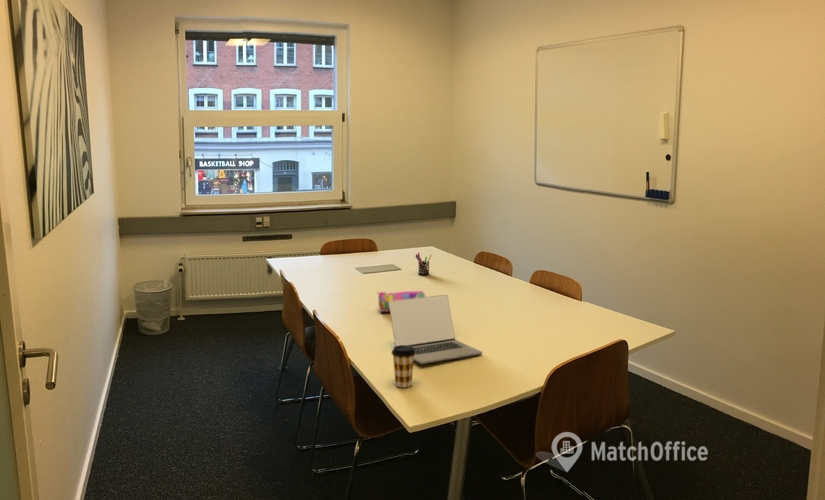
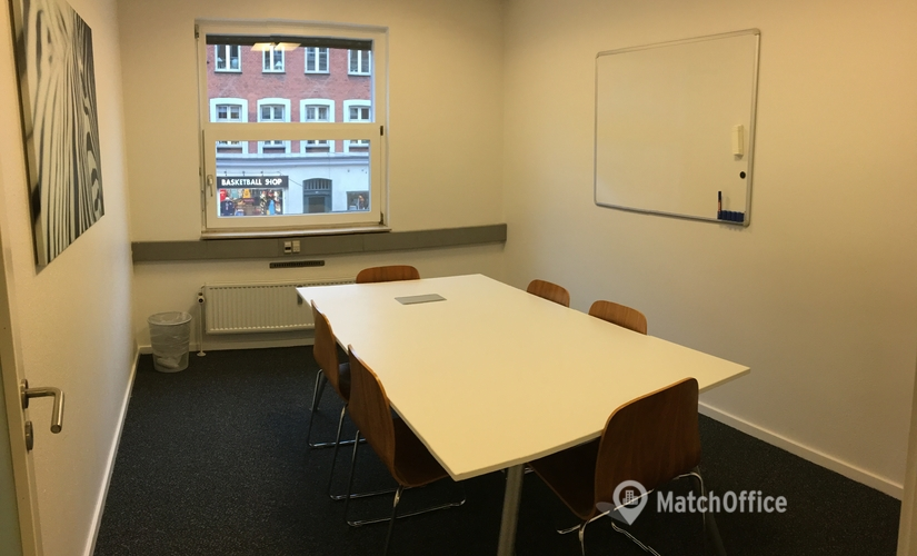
- pencil case [376,290,426,313]
- laptop [389,294,483,365]
- pen holder [415,252,433,277]
- coffee cup [391,345,416,388]
